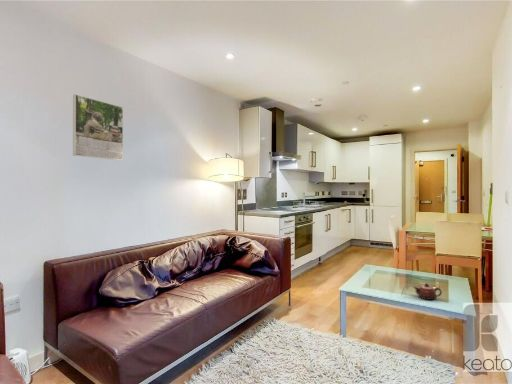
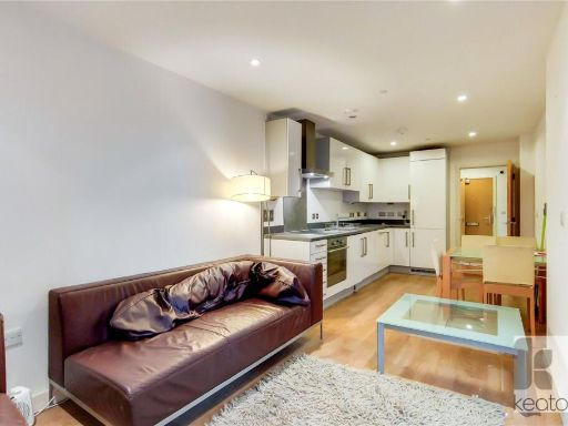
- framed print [72,93,124,161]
- teapot [413,282,443,301]
